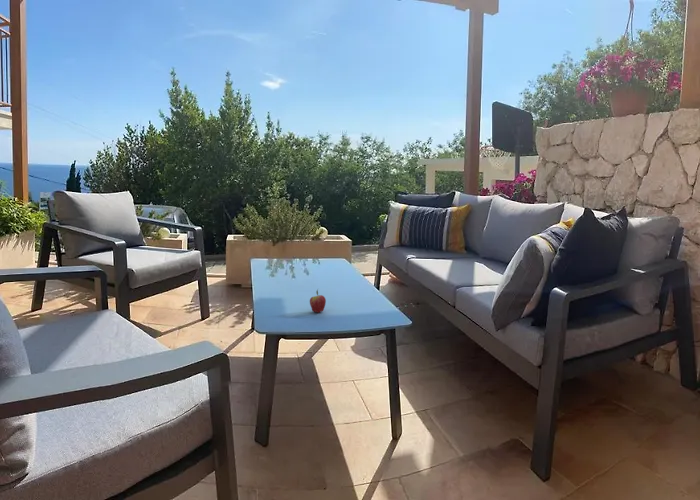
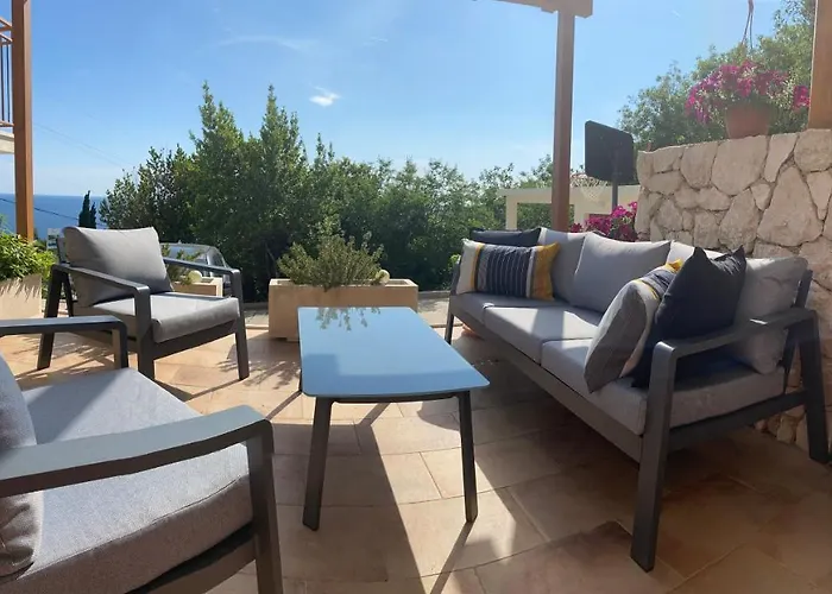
- fruit [309,289,327,314]
